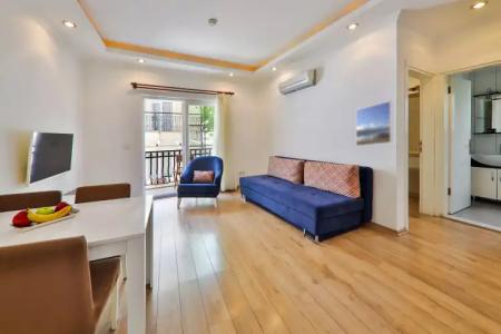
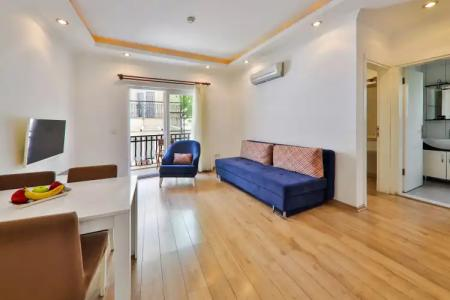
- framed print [355,100,393,147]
